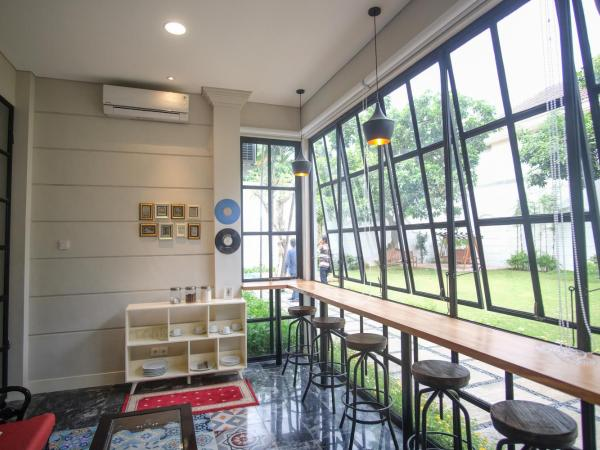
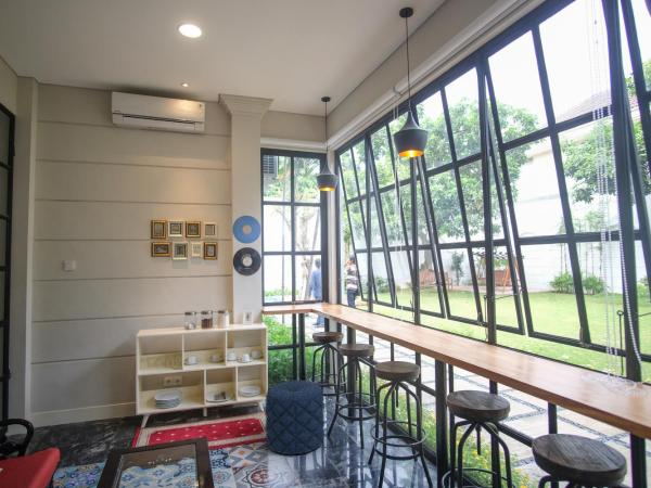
+ pouf [264,380,326,455]
